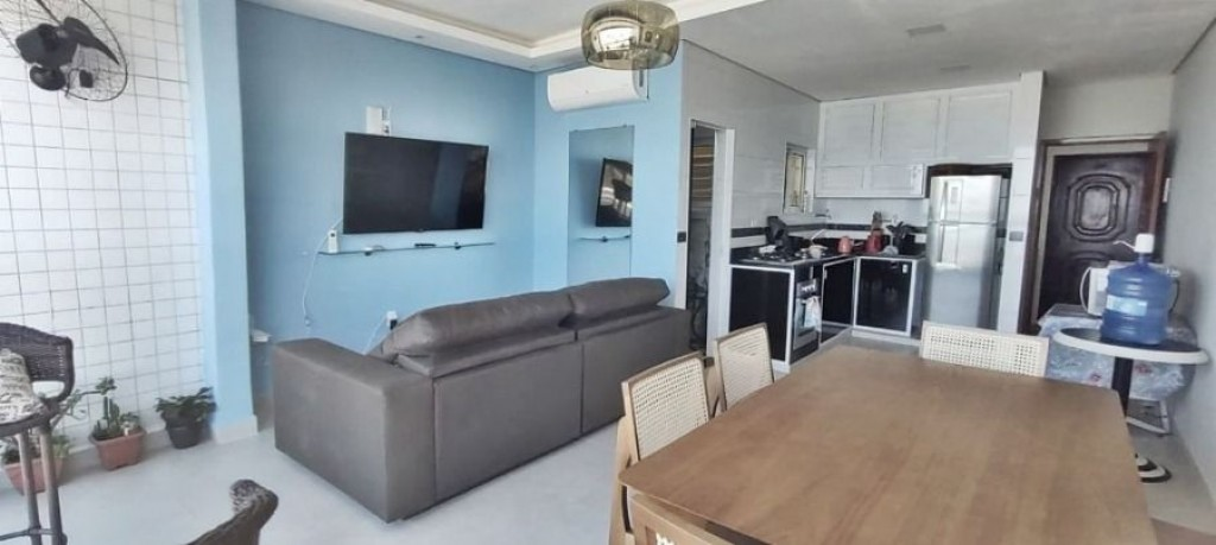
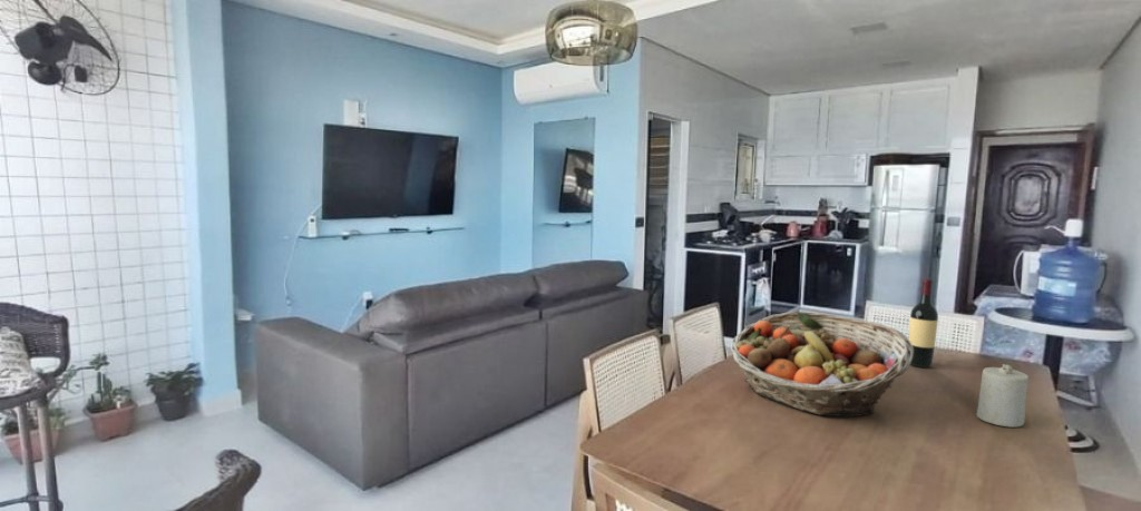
+ fruit basket [729,311,914,417]
+ candle [976,363,1030,429]
+ wine bottle [908,278,939,368]
